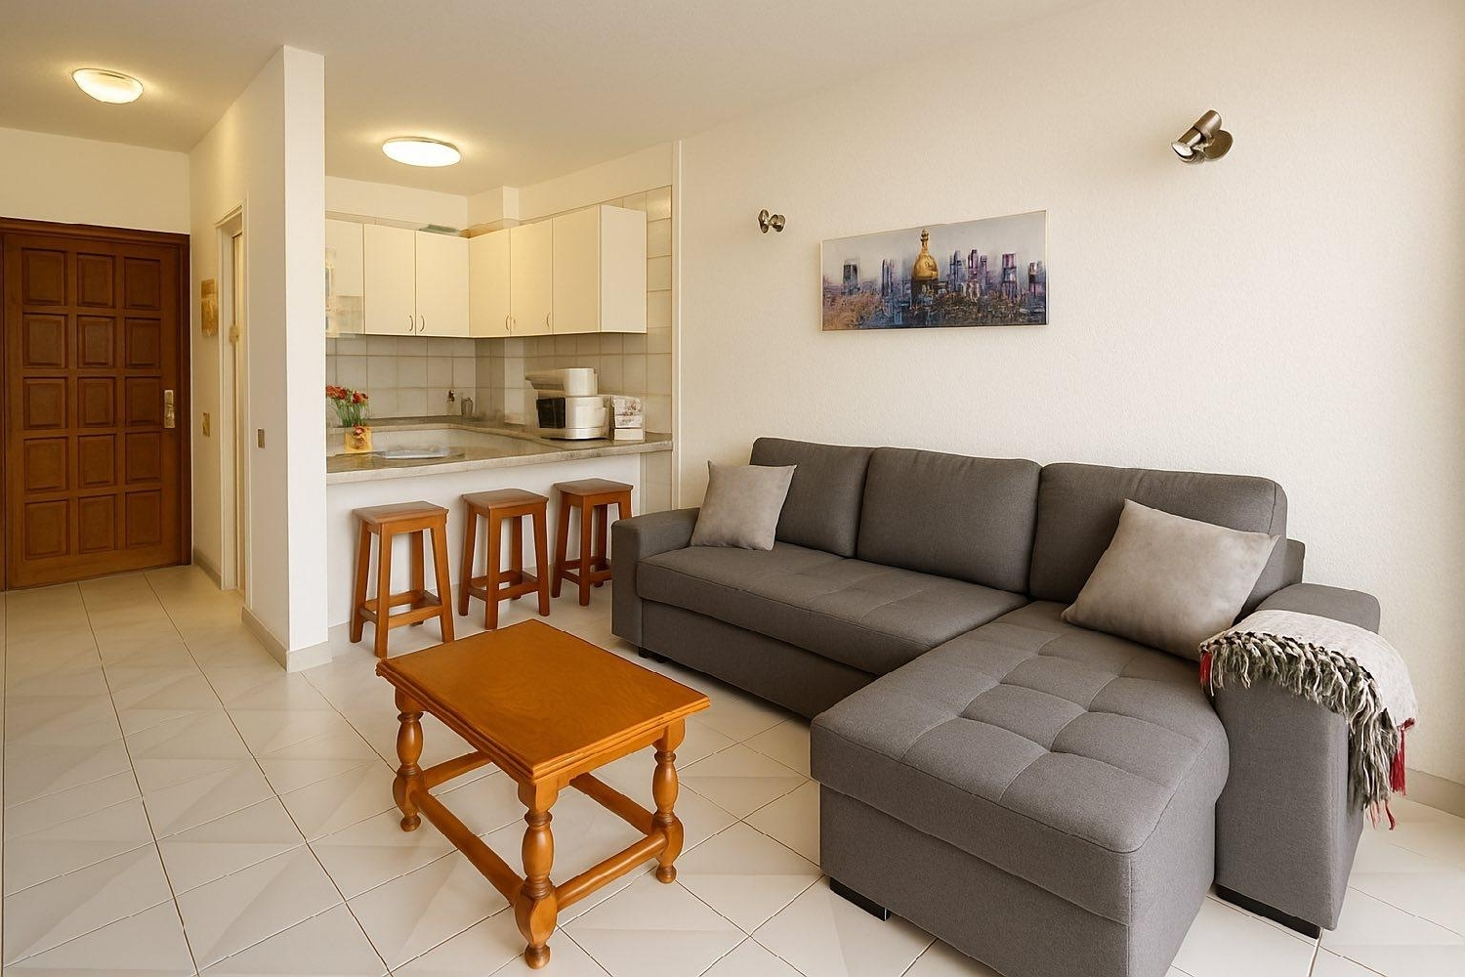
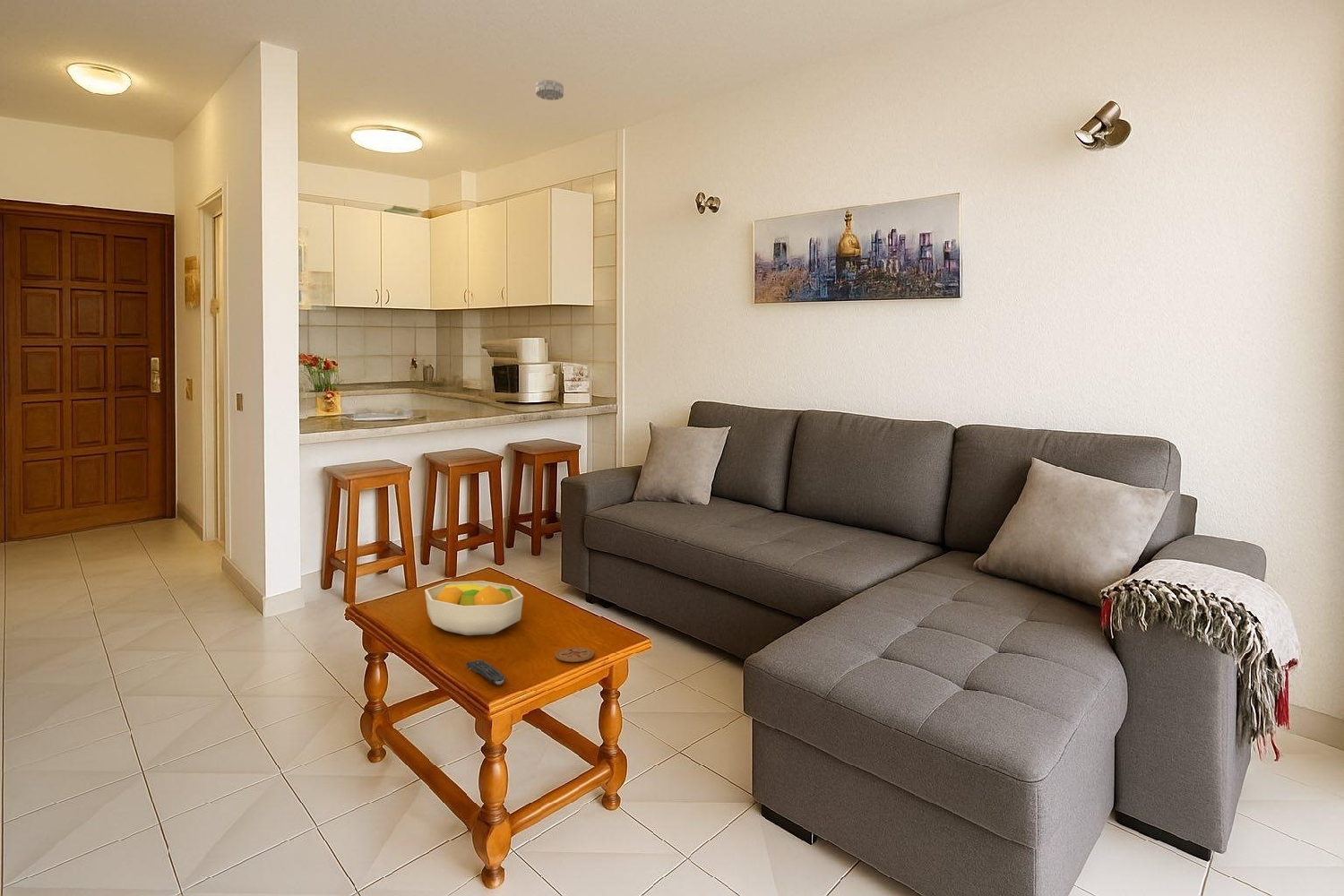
+ fruit bowl [424,580,524,636]
+ smoke detector [535,79,564,101]
+ coaster [555,647,595,663]
+ remote control [465,659,506,685]
